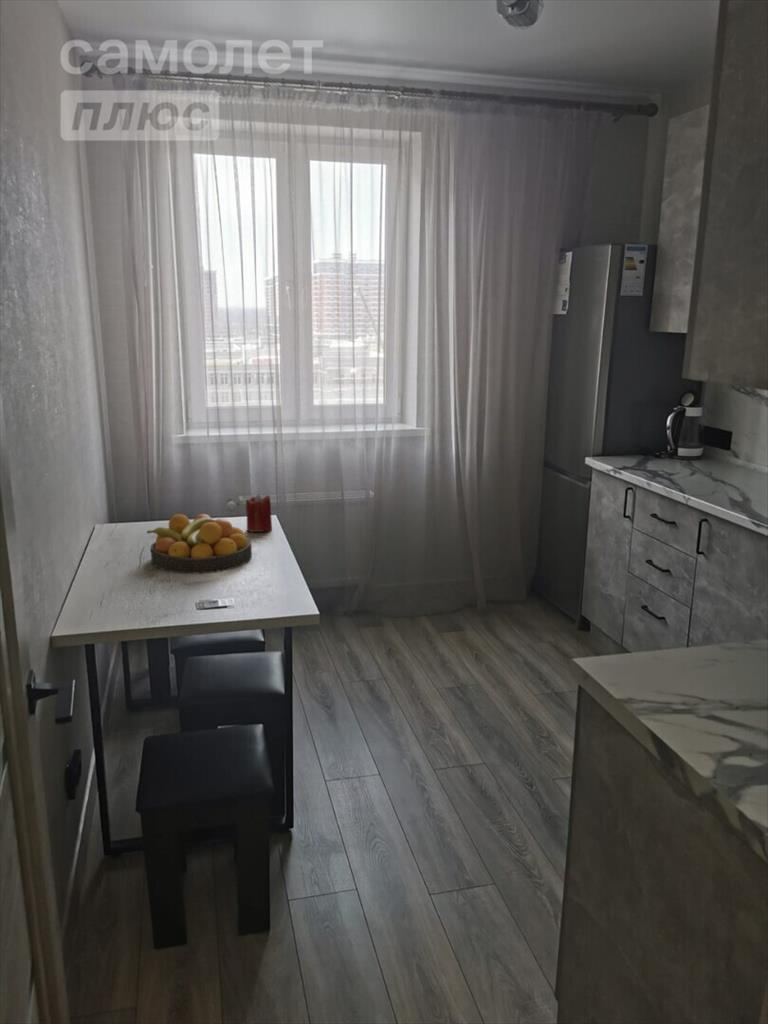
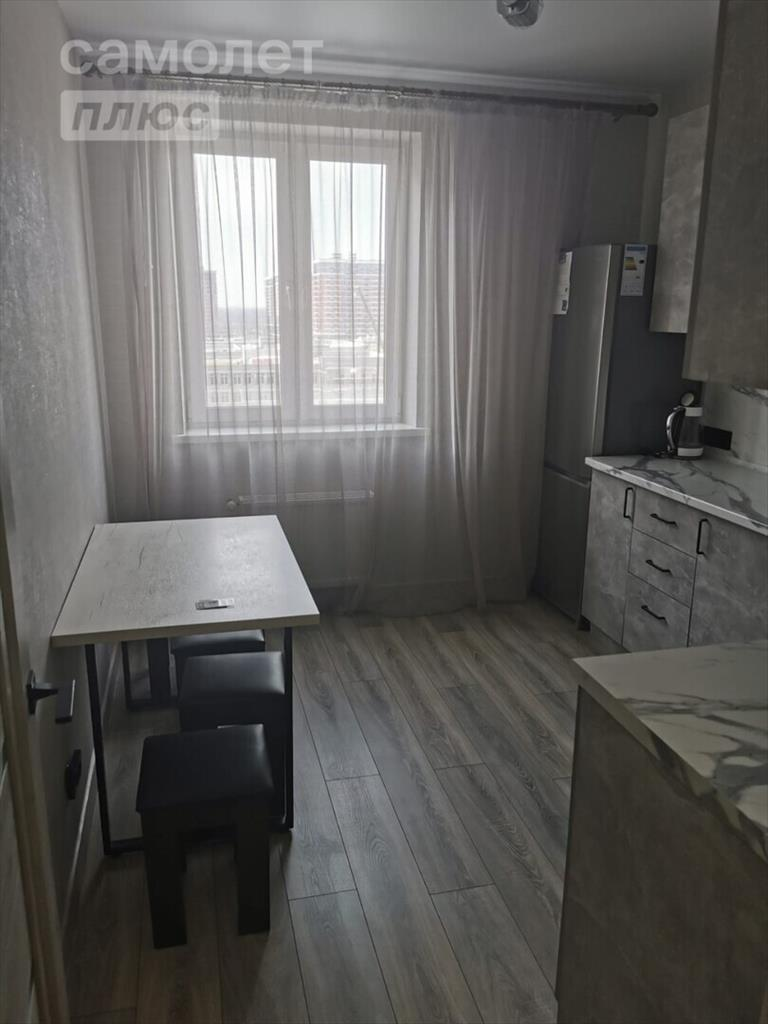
- fruit bowl [146,513,253,574]
- candle [245,492,273,533]
